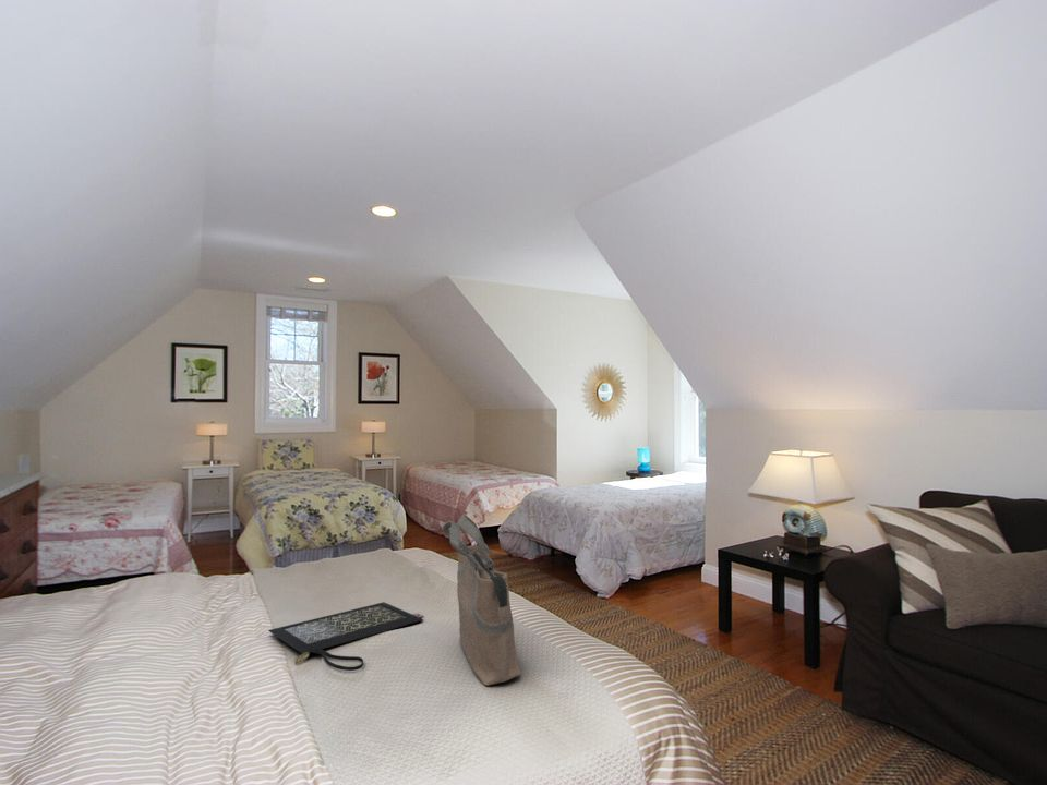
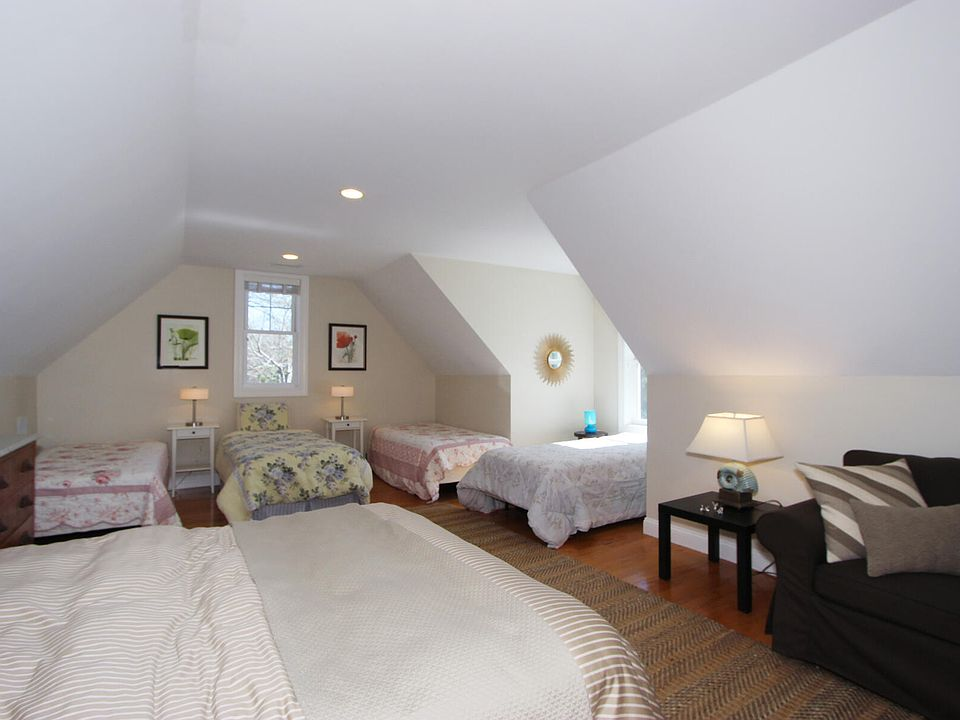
- clutch bag [267,601,424,672]
- tote bag [442,514,521,687]
